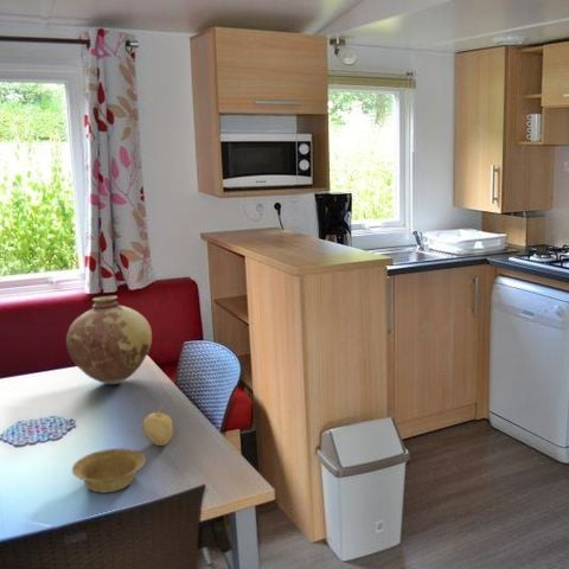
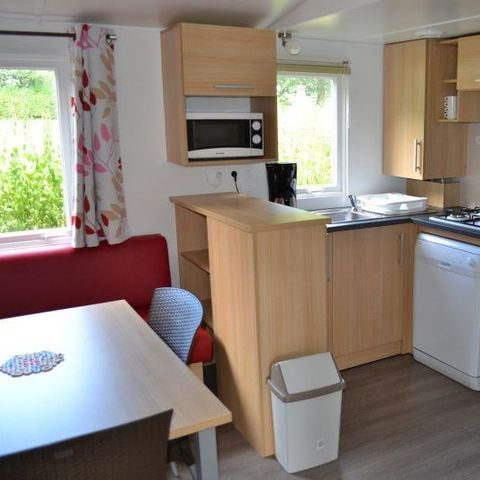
- vase [65,295,153,385]
- bowl [71,447,147,494]
- fruit [142,404,173,447]
